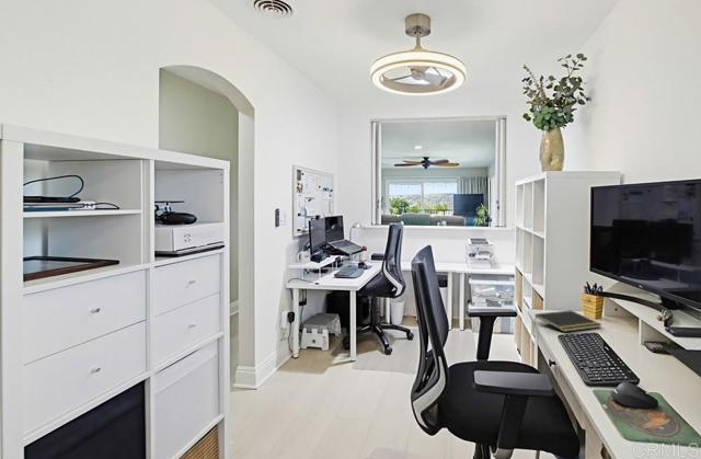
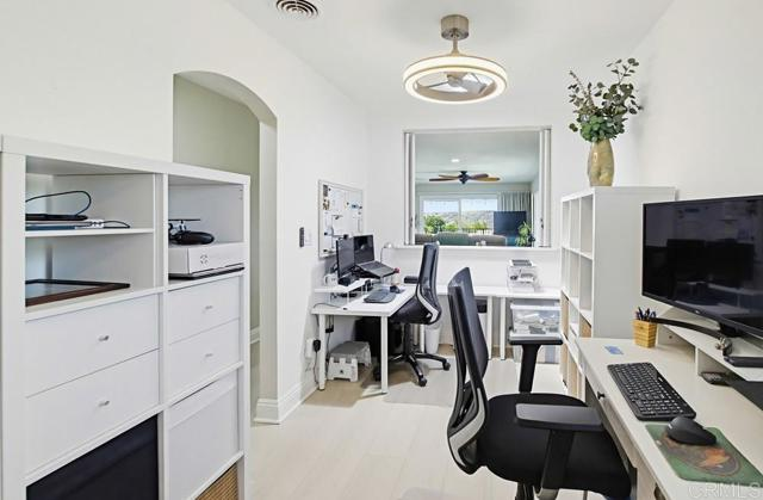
- notepad [533,310,602,333]
